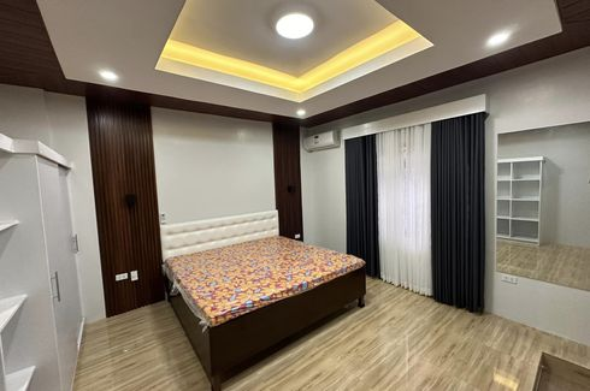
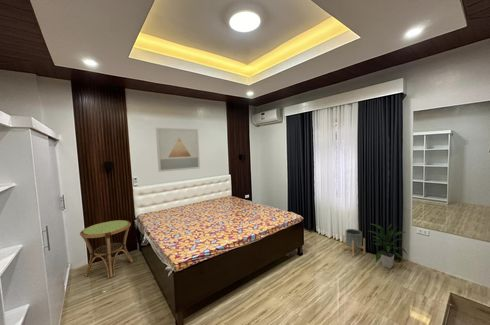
+ planter [342,228,366,258]
+ indoor plant [368,223,409,269]
+ wall art [155,127,201,173]
+ side table [79,219,134,279]
